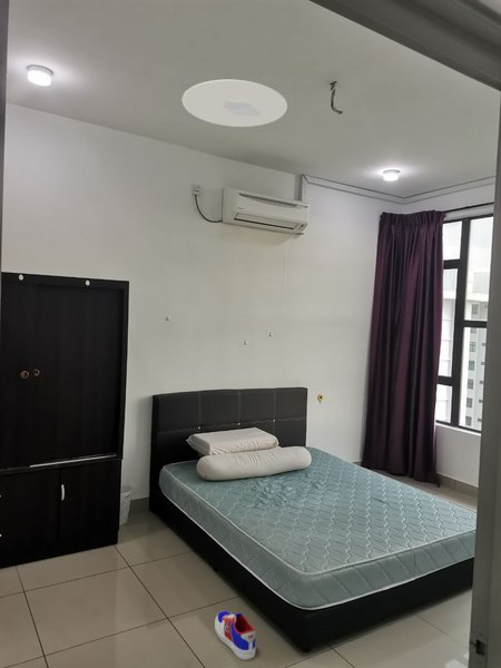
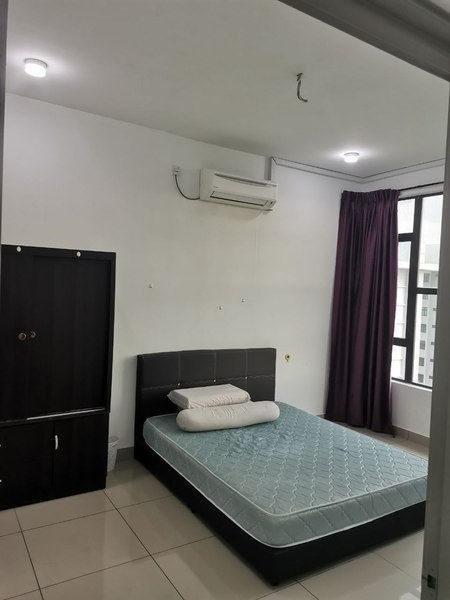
- ceiling light [181,79,288,128]
- sneaker [214,610,257,660]
